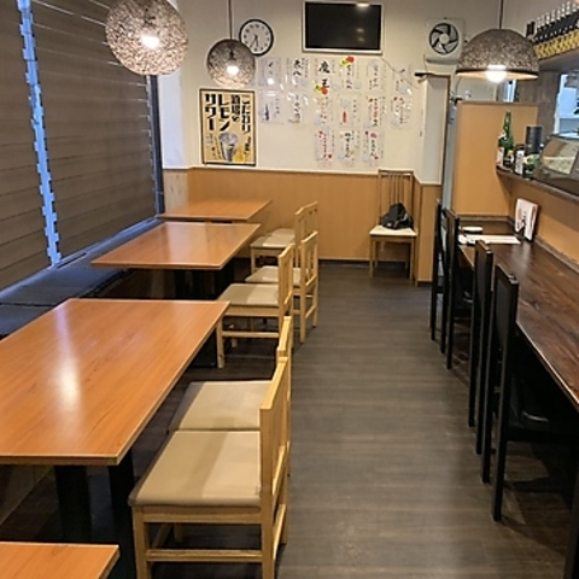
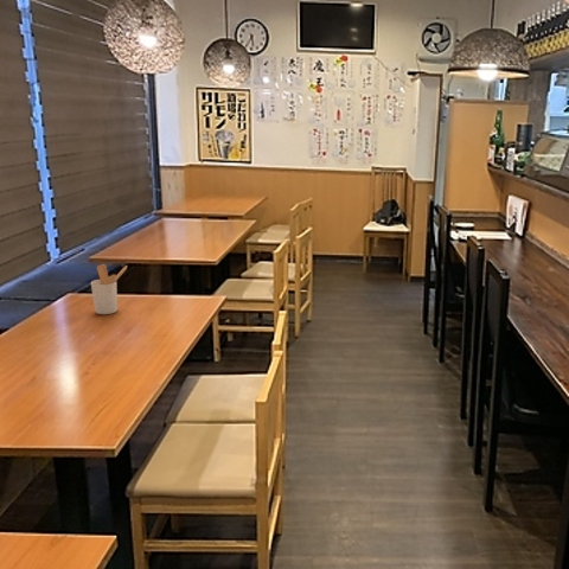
+ utensil holder [90,263,128,315]
